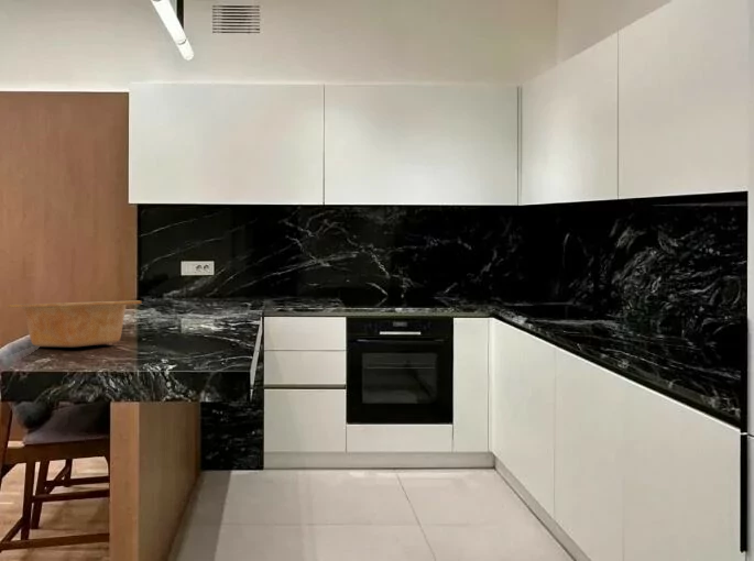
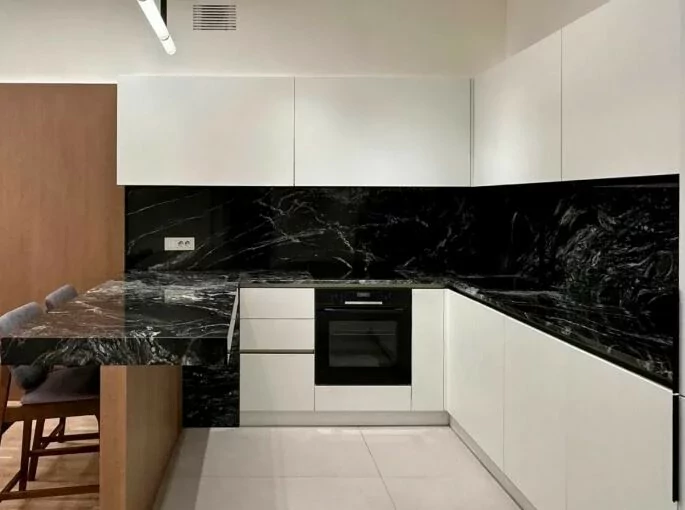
- serving bowl [6,300,142,348]
